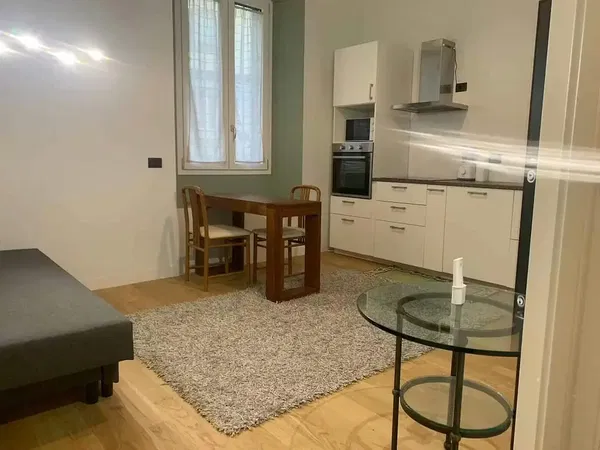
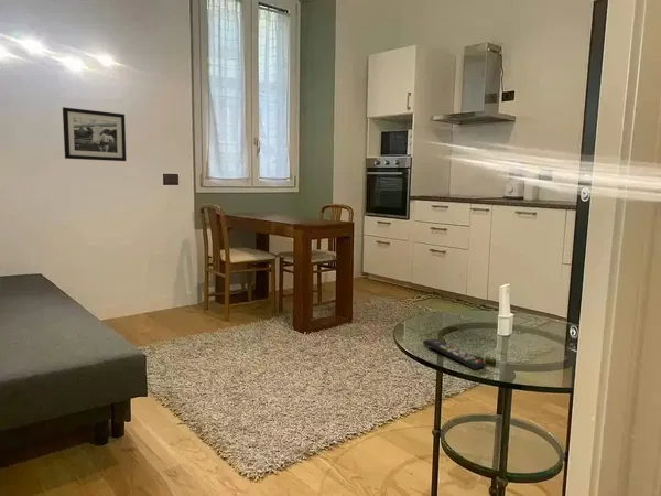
+ picture frame [62,106,127,162]
+ remote control [422,337,487,370]
